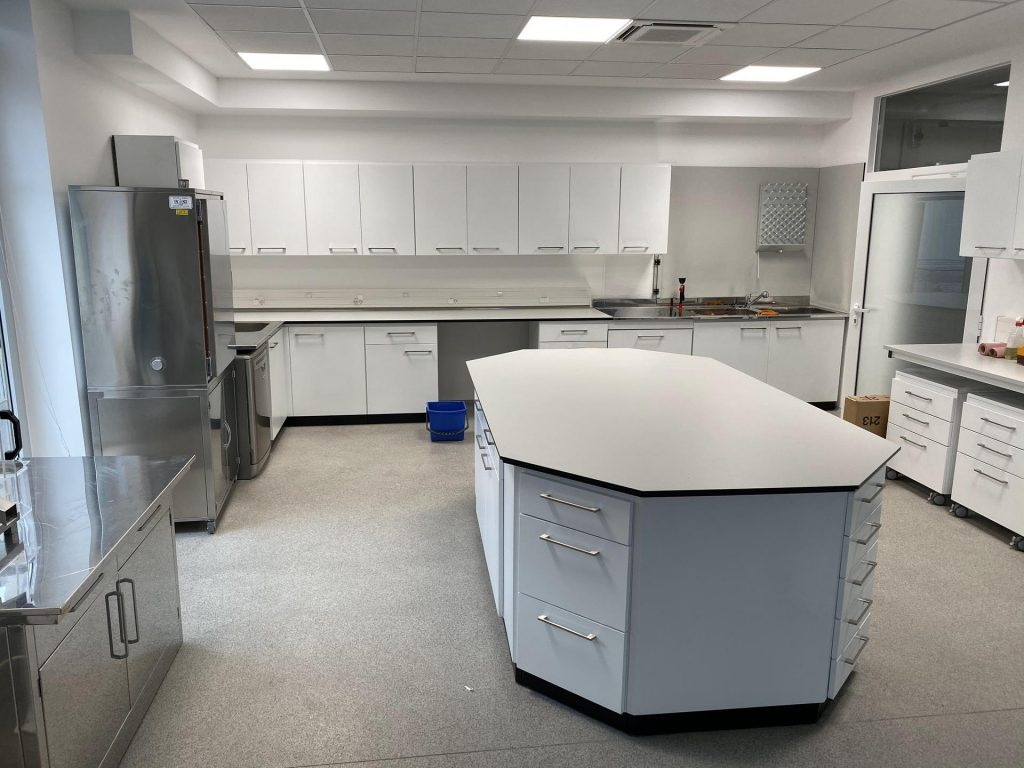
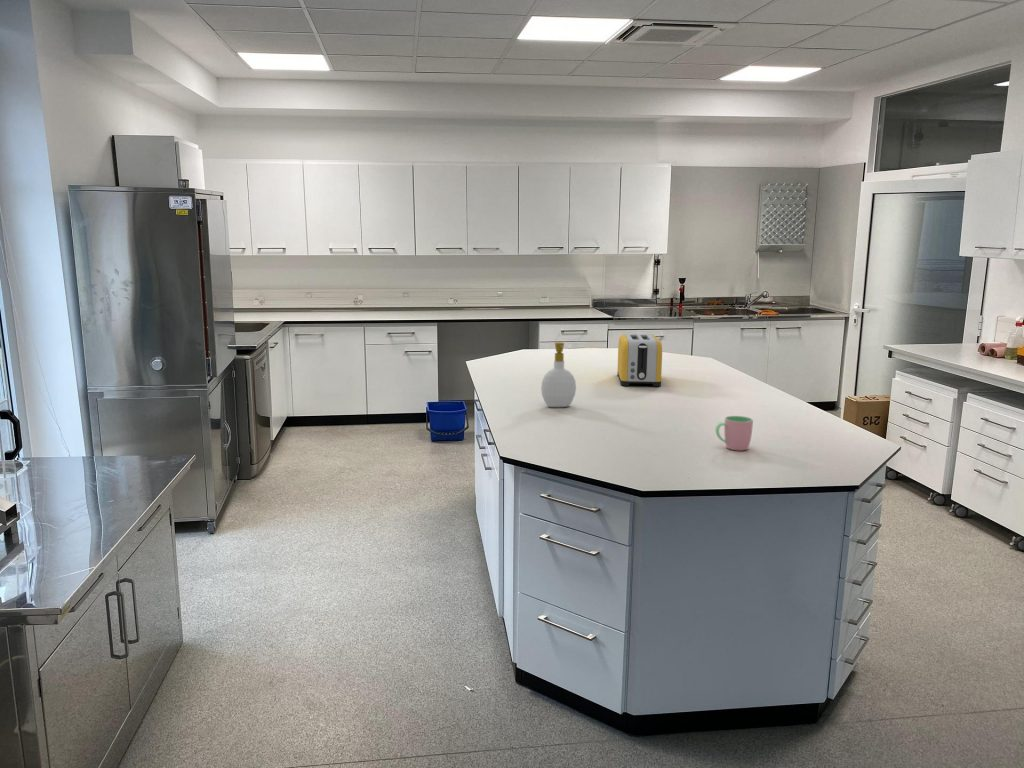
+ toaster [616,333,663,387]
+ cup [715,415,754,452]
+ soap bottle [540,341,577,408]
